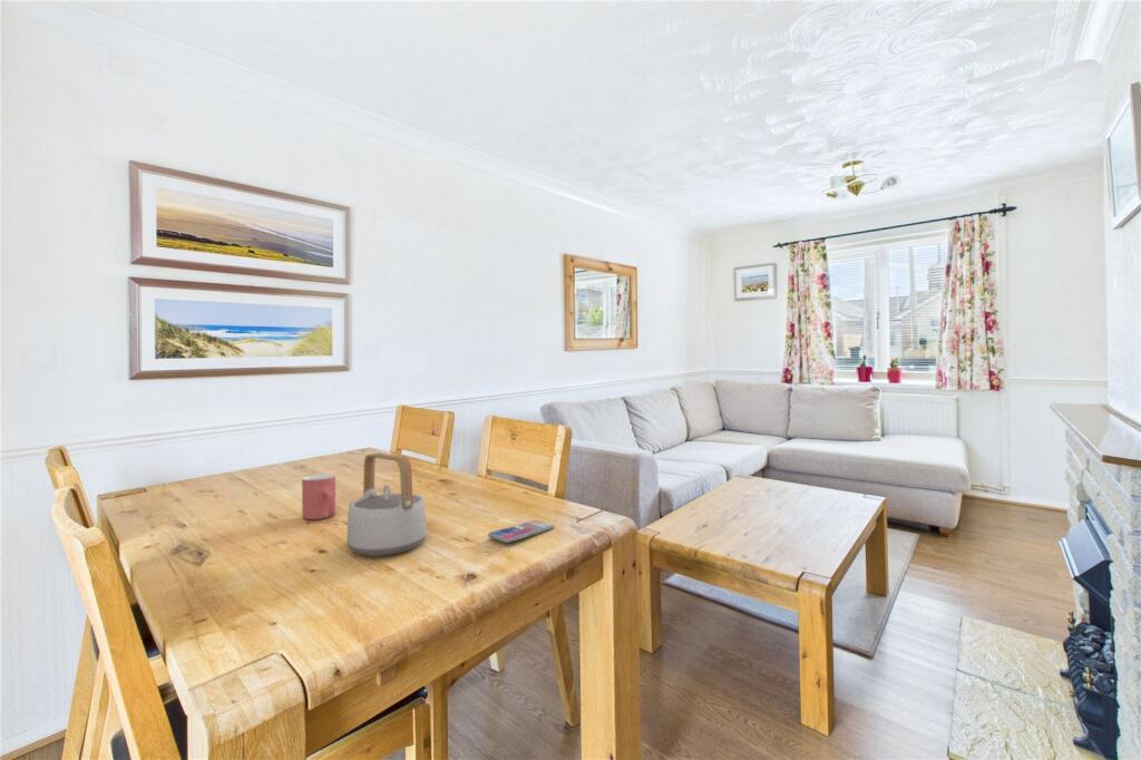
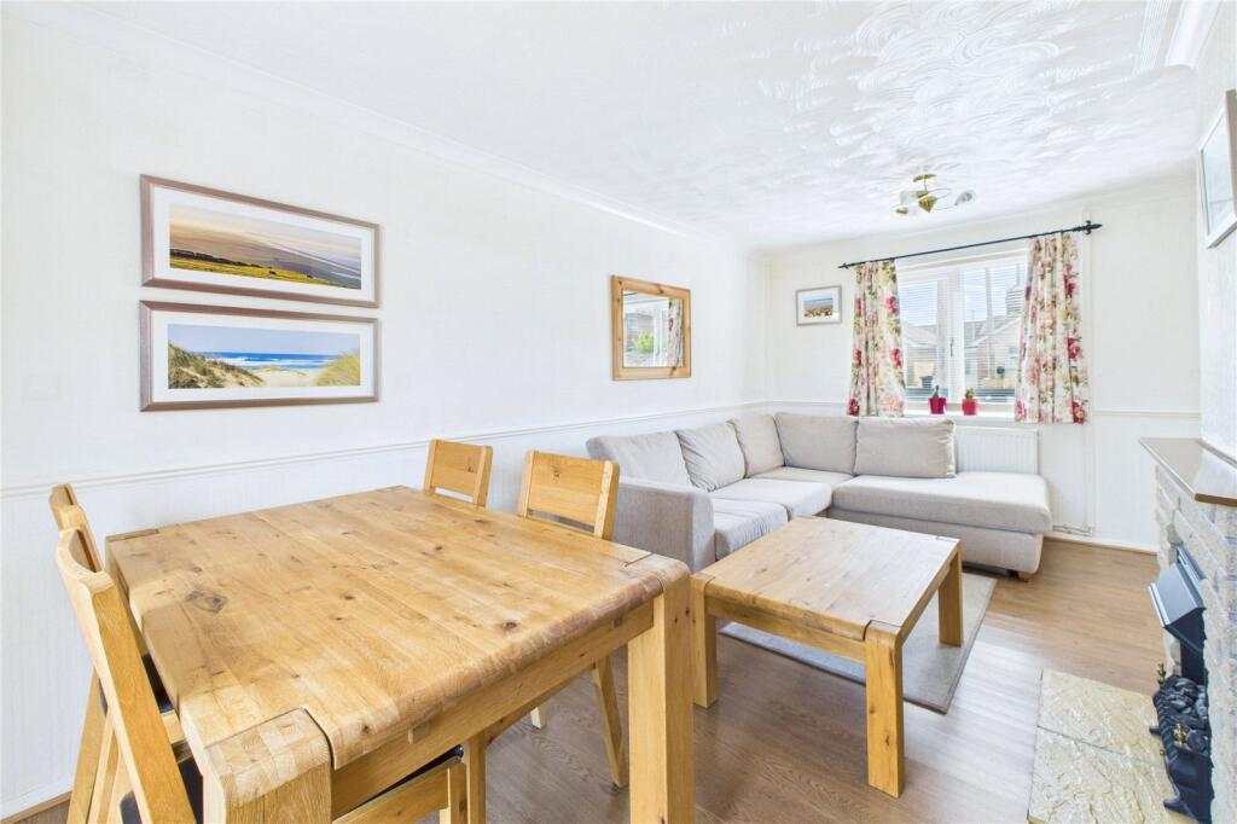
- smartphone [487,519,555,544]
- mug [301,474,337,520]
- teapot [345,451,428,557]
